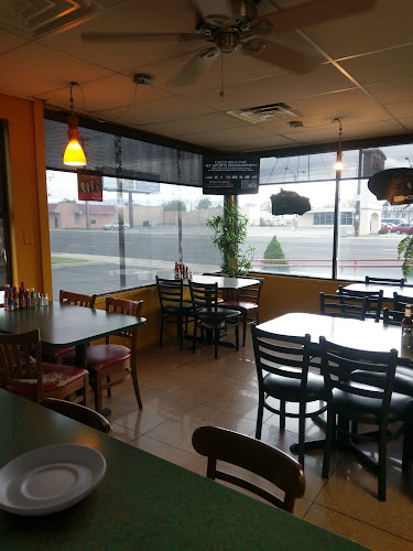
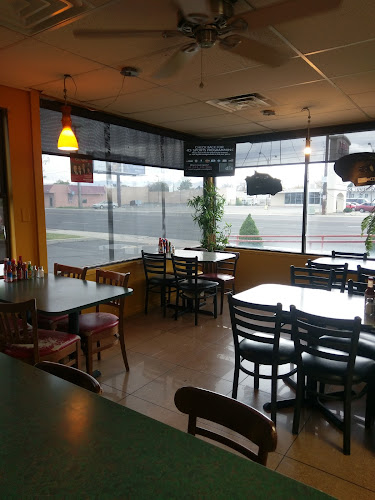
- plate [0,443,107,517]
